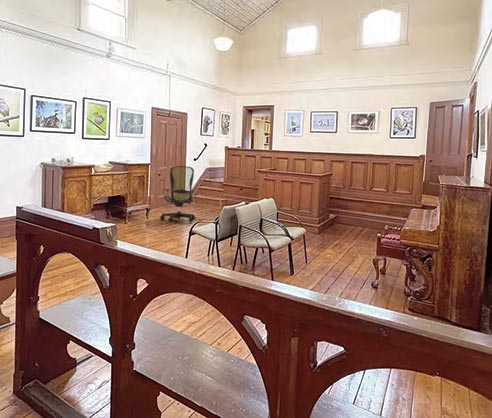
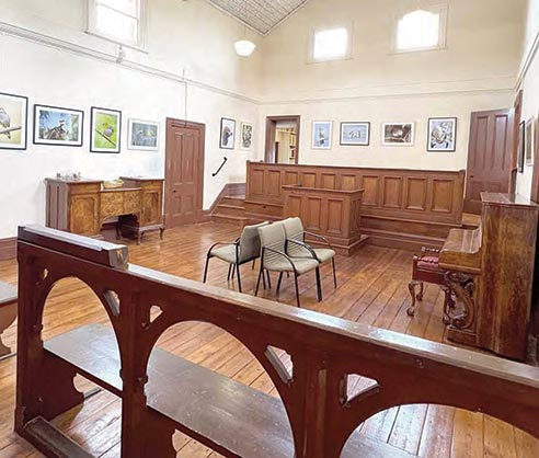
- office chair [159,165,196,223]
